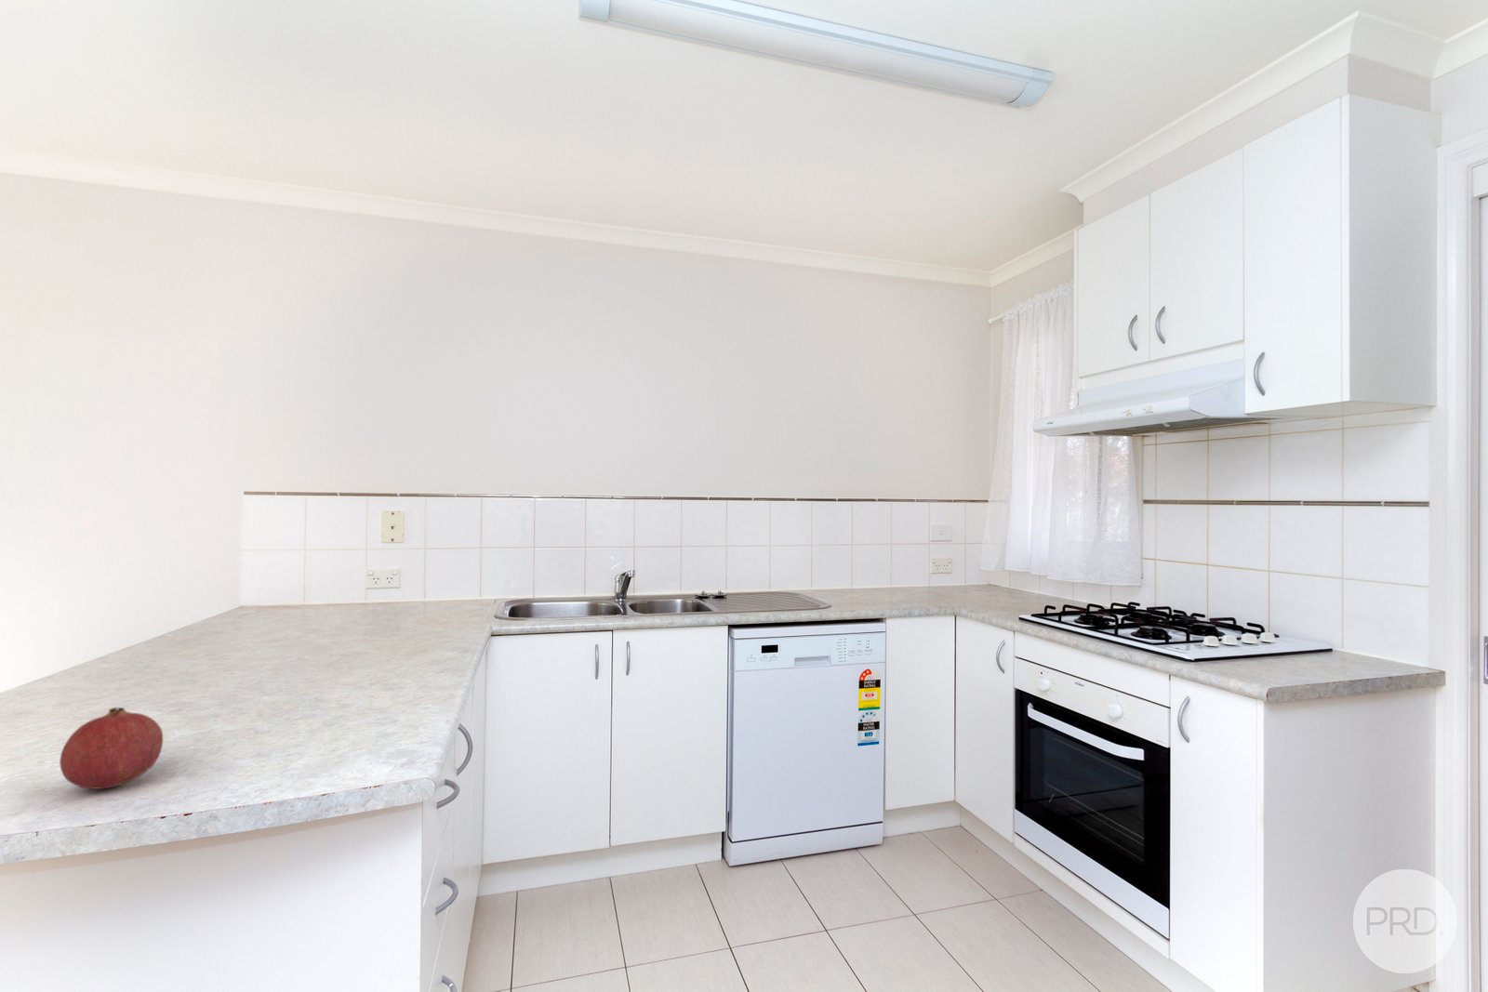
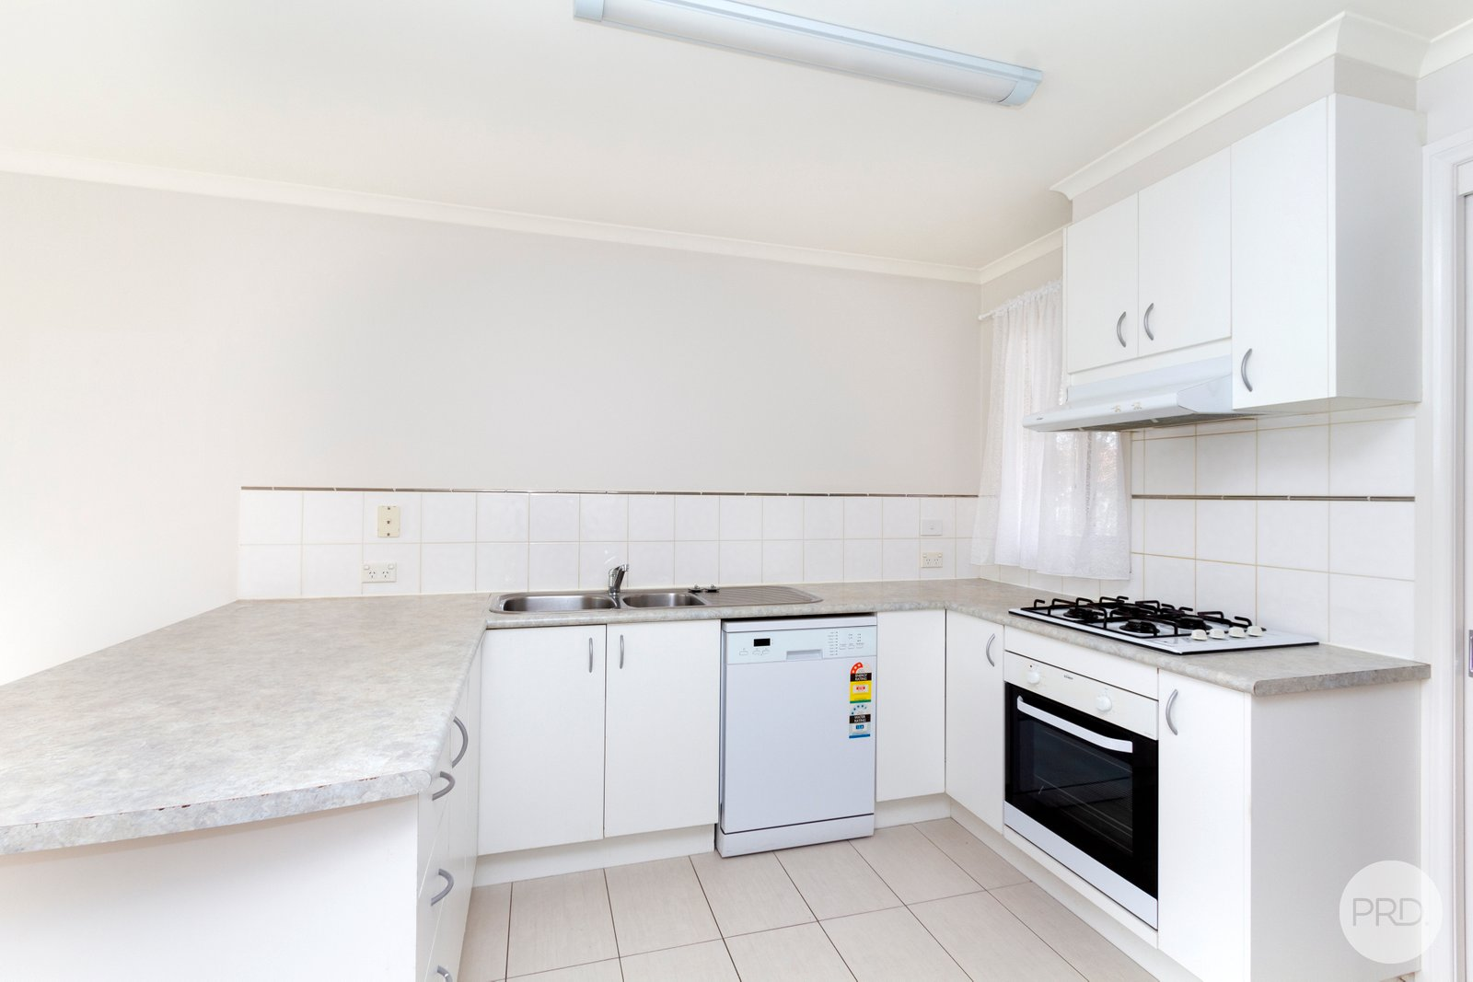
- fruit [59,706,164,790]
